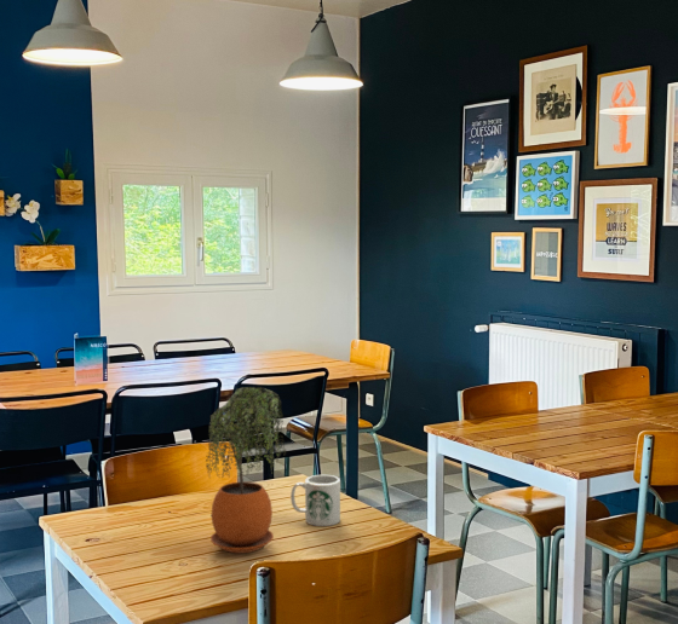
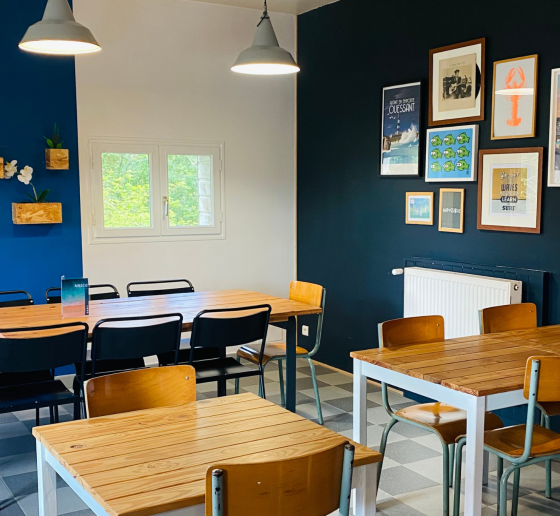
- potted plant [205,386,288,554]
- mug [289,474,341,527]
